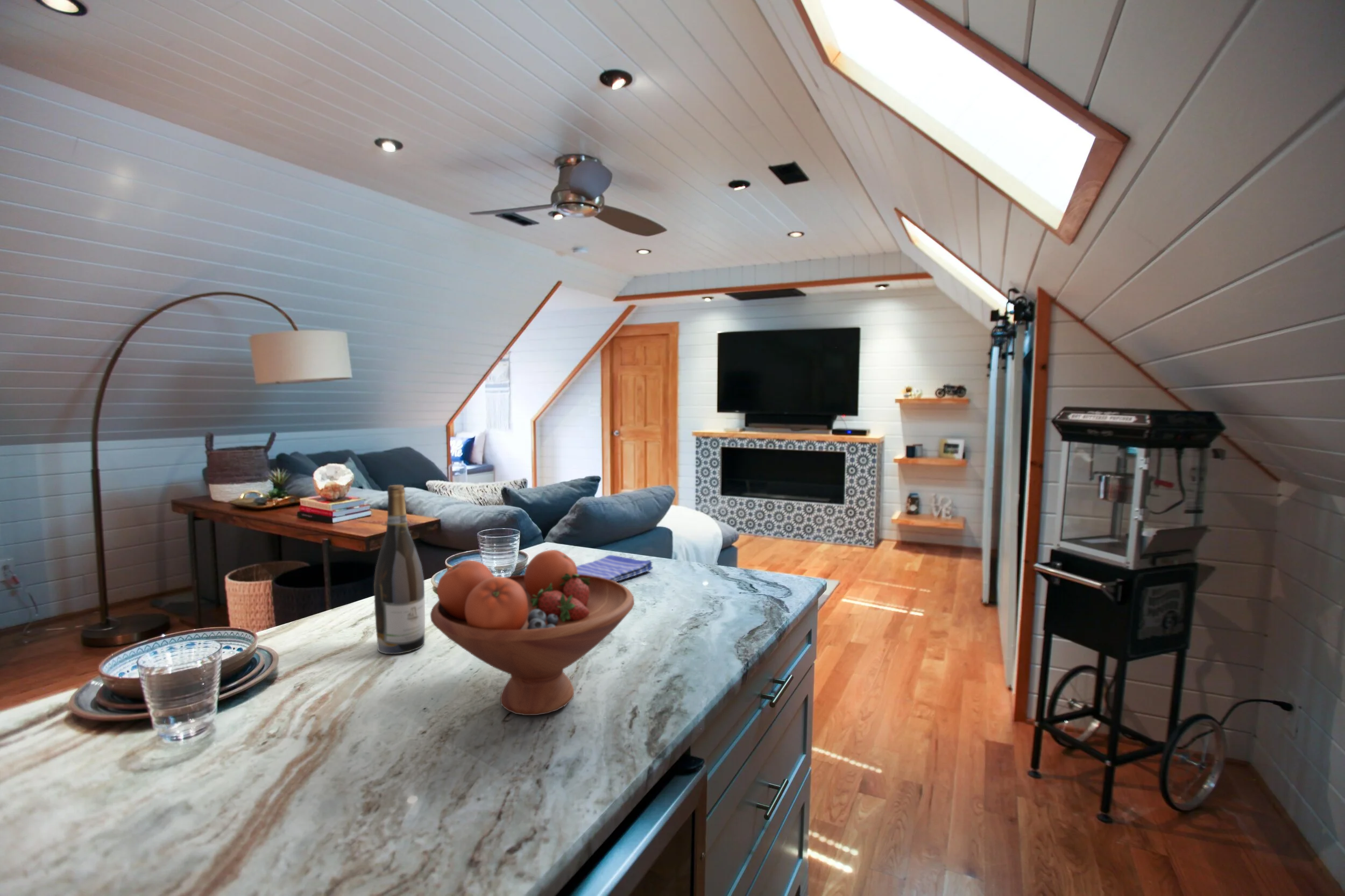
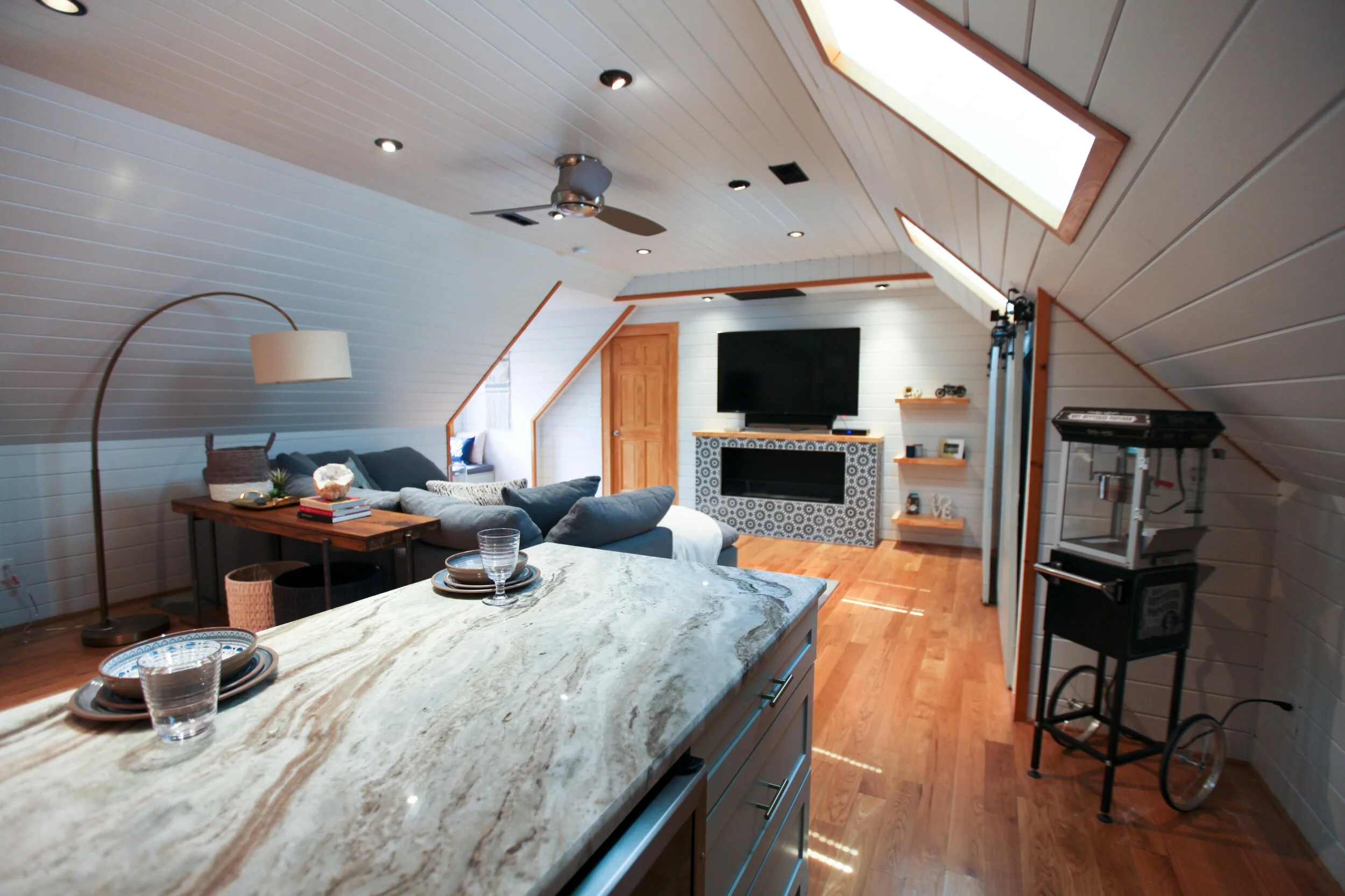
- wine bottle [373,485,426,655]
- fruit bowl [430,549,635,716]
- dish towel [576,554,654,582]
